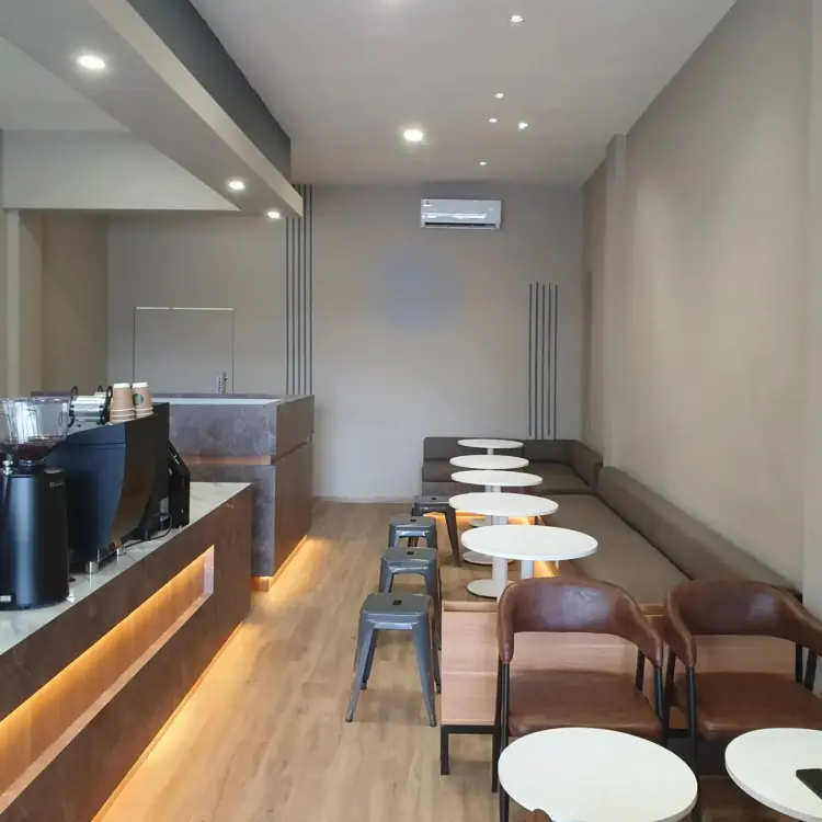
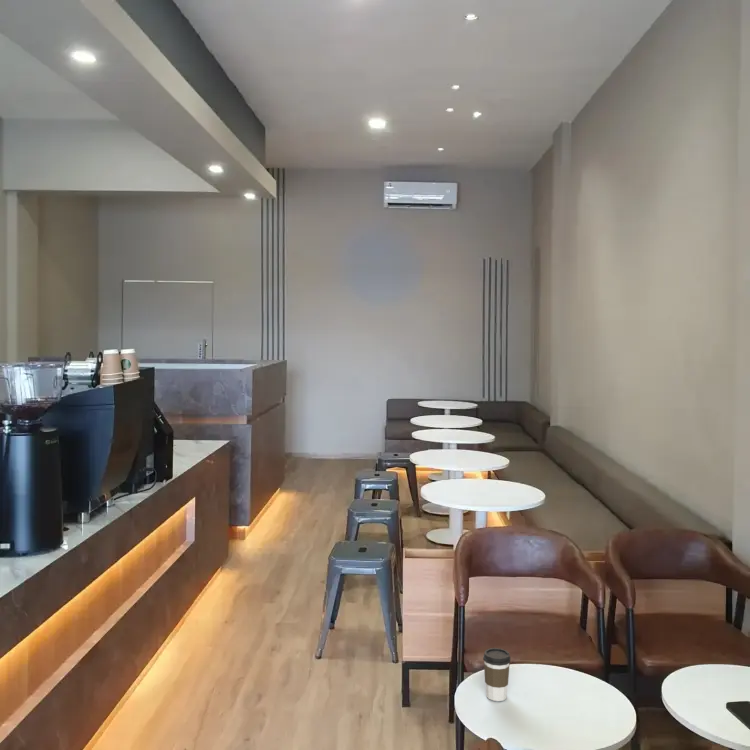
+ coffee cup [482,647,511,702]
